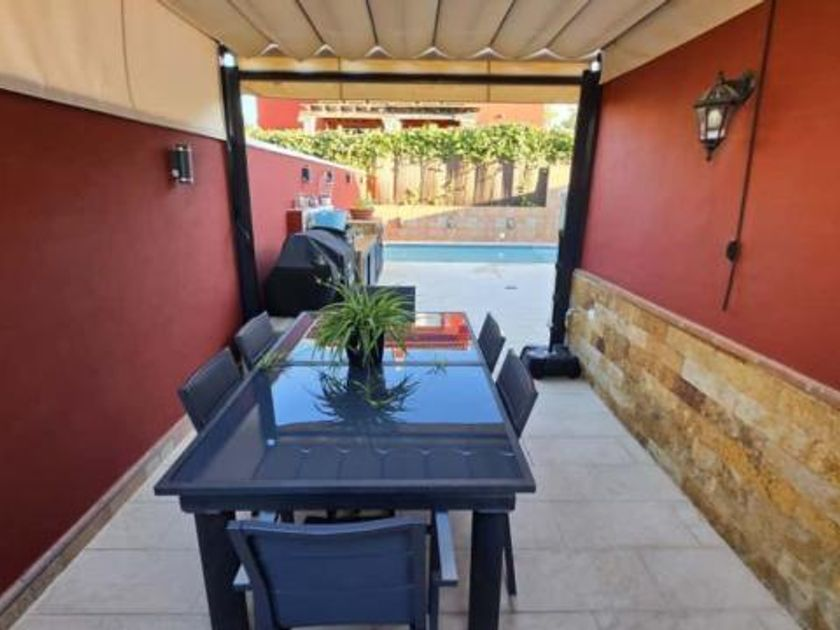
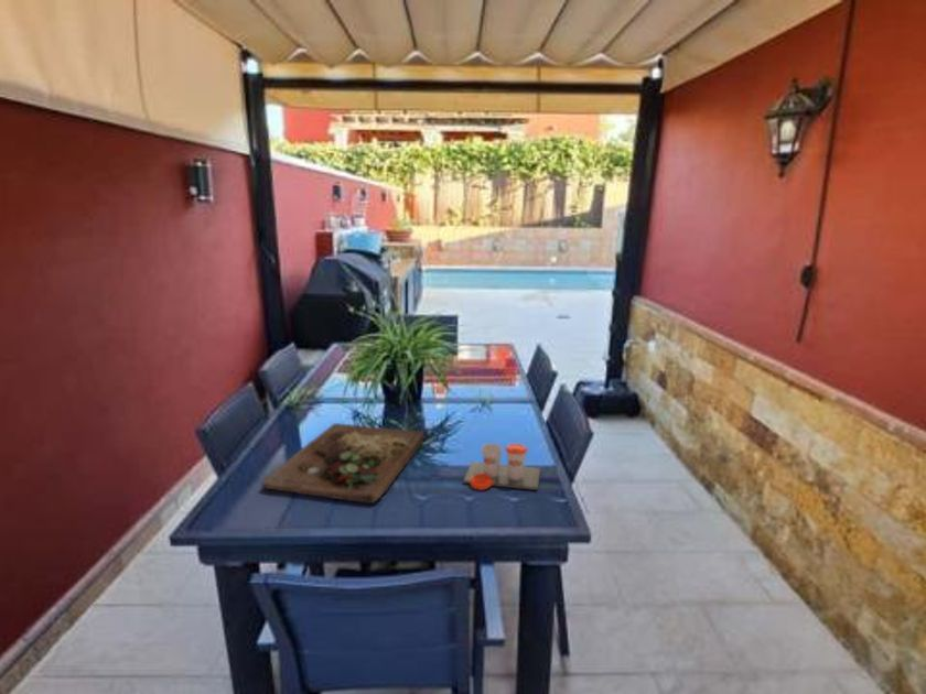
+ cup [462,443,541,491]
+ cutting board [260,422,427,505]
